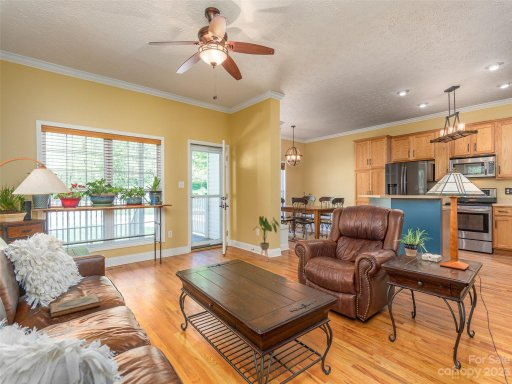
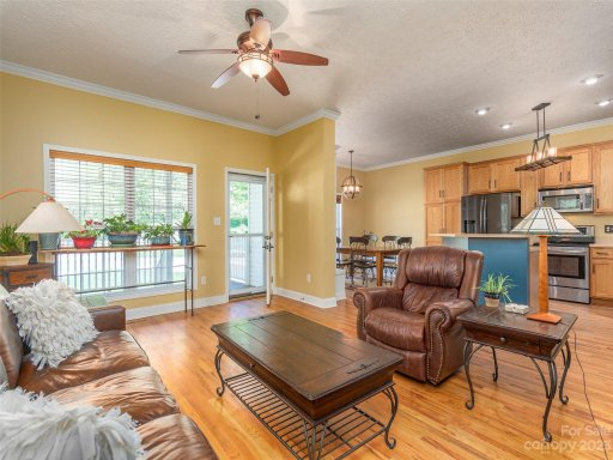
- hardback book [49,293,101,319]
- house plant [252,215,280,262]
